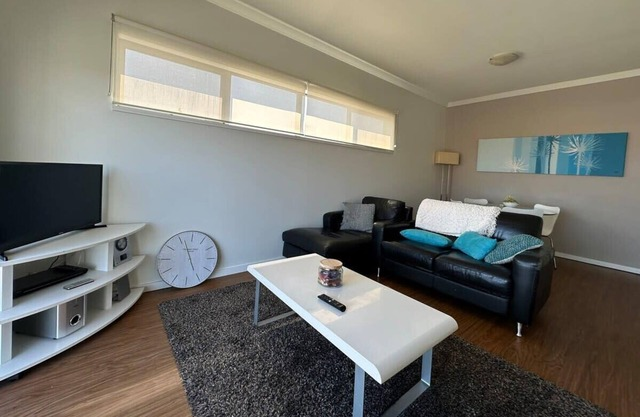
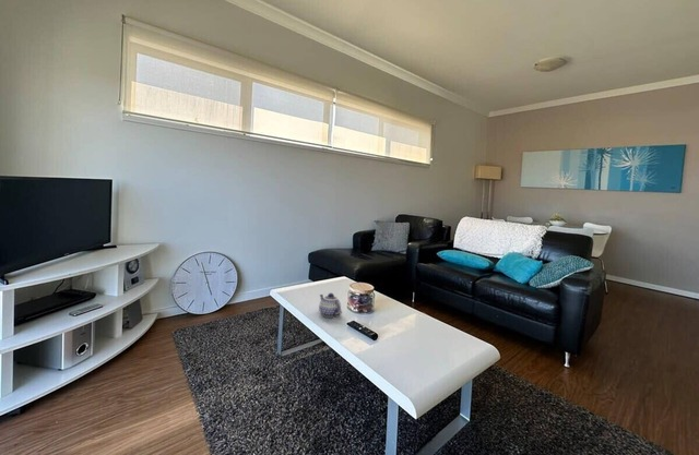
+ teapot [318,292,343,319]
